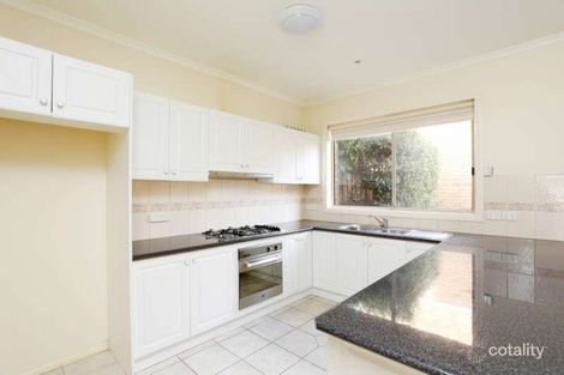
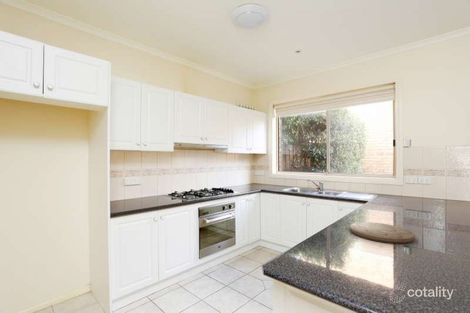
+ cutting board [349,221,416,245]
